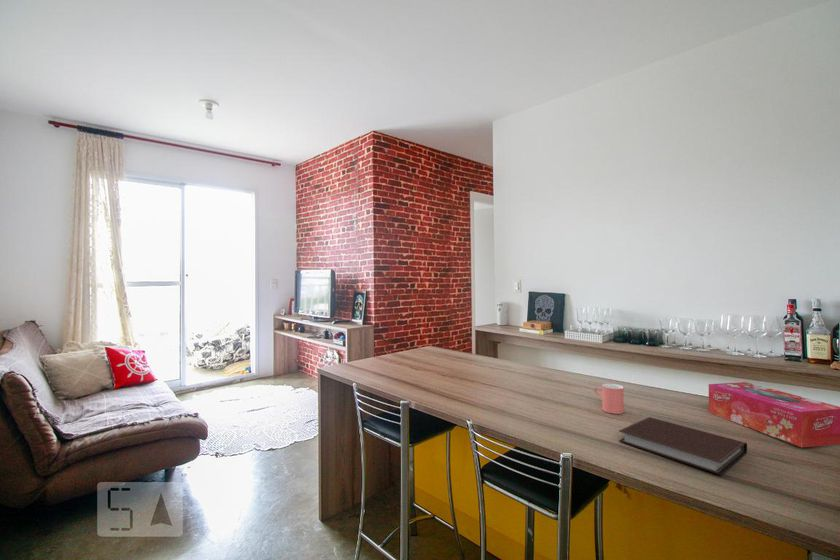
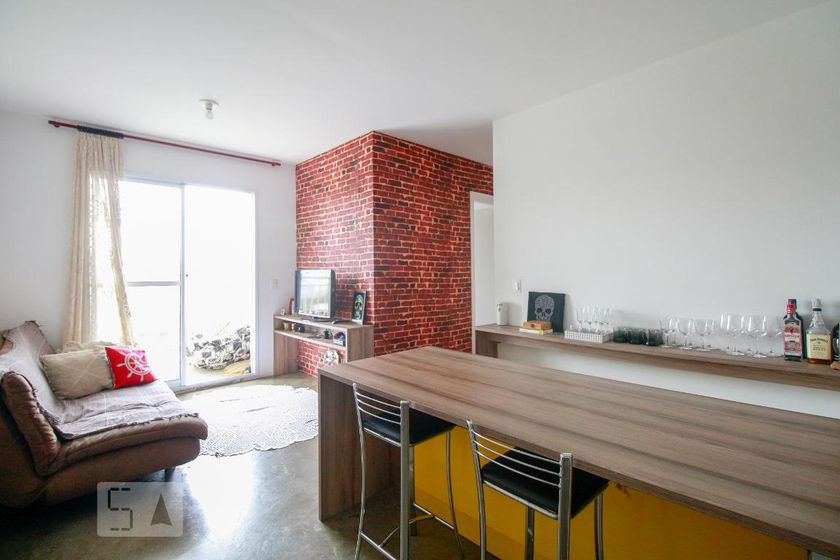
- notebook [618,416,748,476]
- cup [594,383,625,415]
- tissue box [708,381,840,448]
